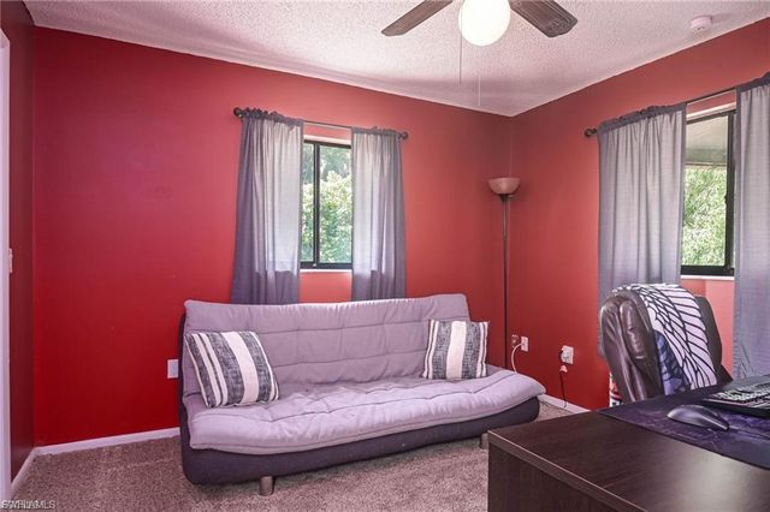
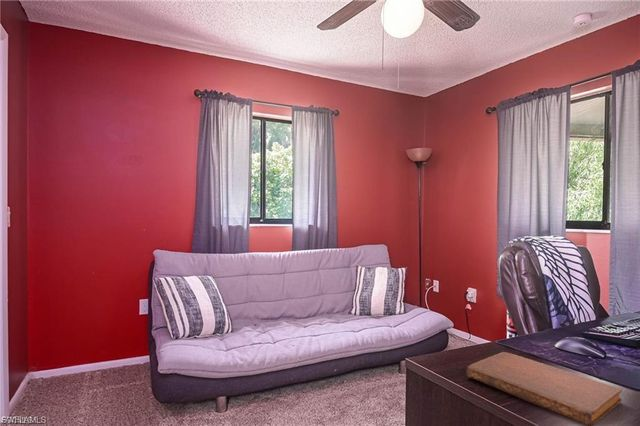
+ notebook [465,351,623,426]
